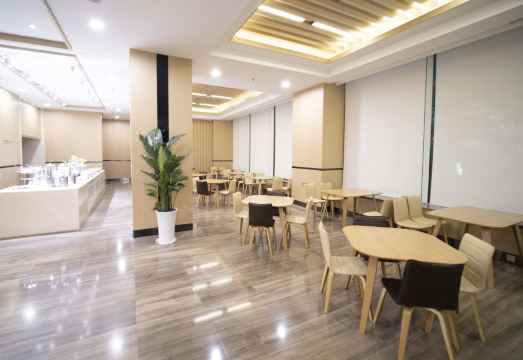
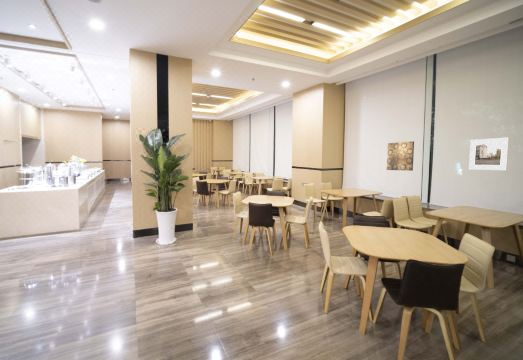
+ wall art [386,140,415,172]
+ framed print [468,137,510,171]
